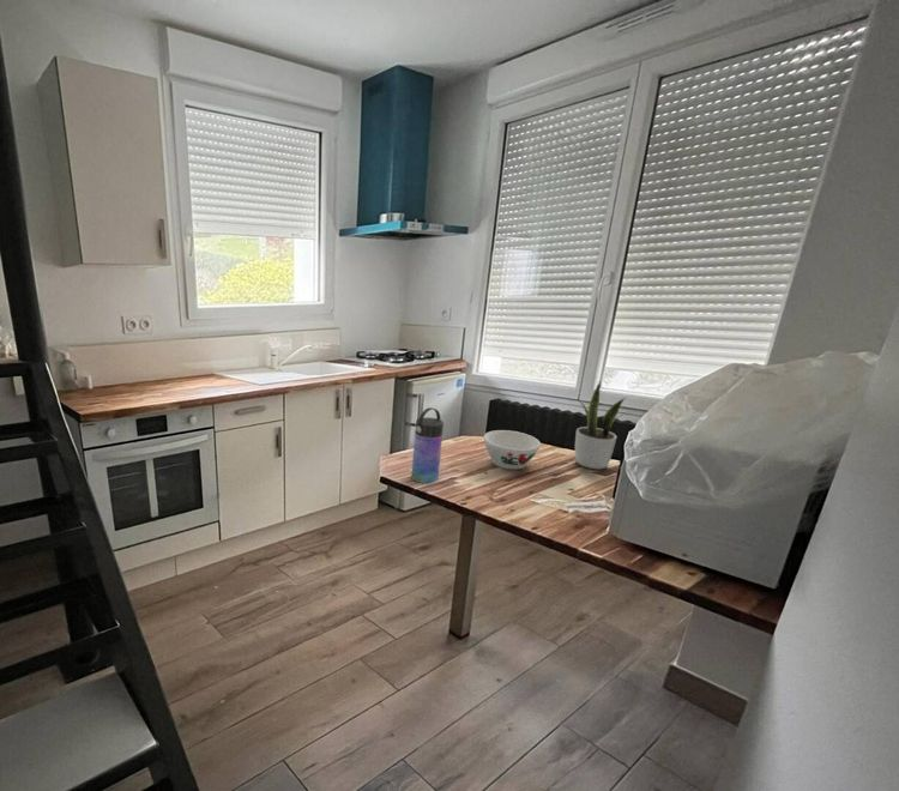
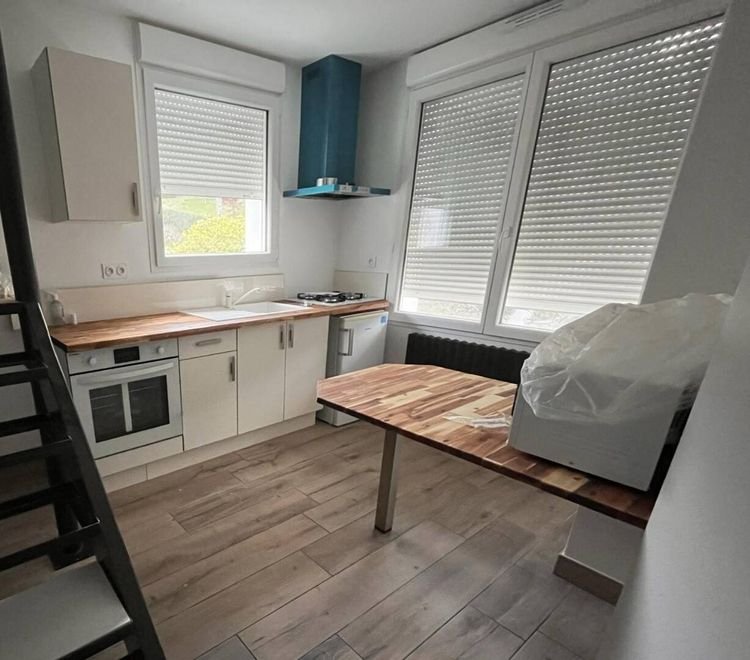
- bowl [483,429,542,470]
- potted plant [574,378,630,471]
- water bottle [410,406,445,484]
